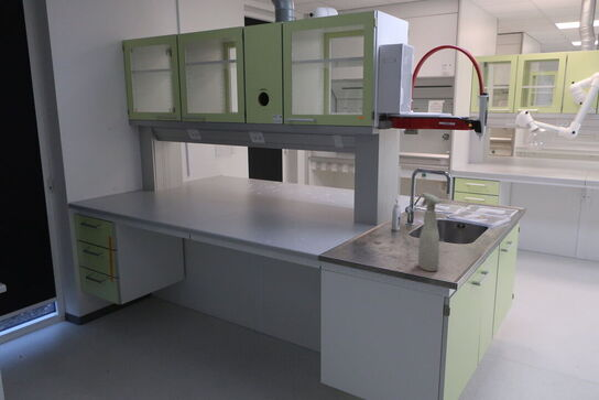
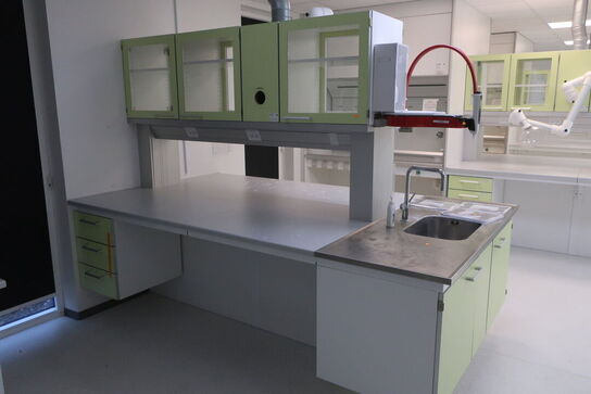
- spray bottle [417,192,442,272]
